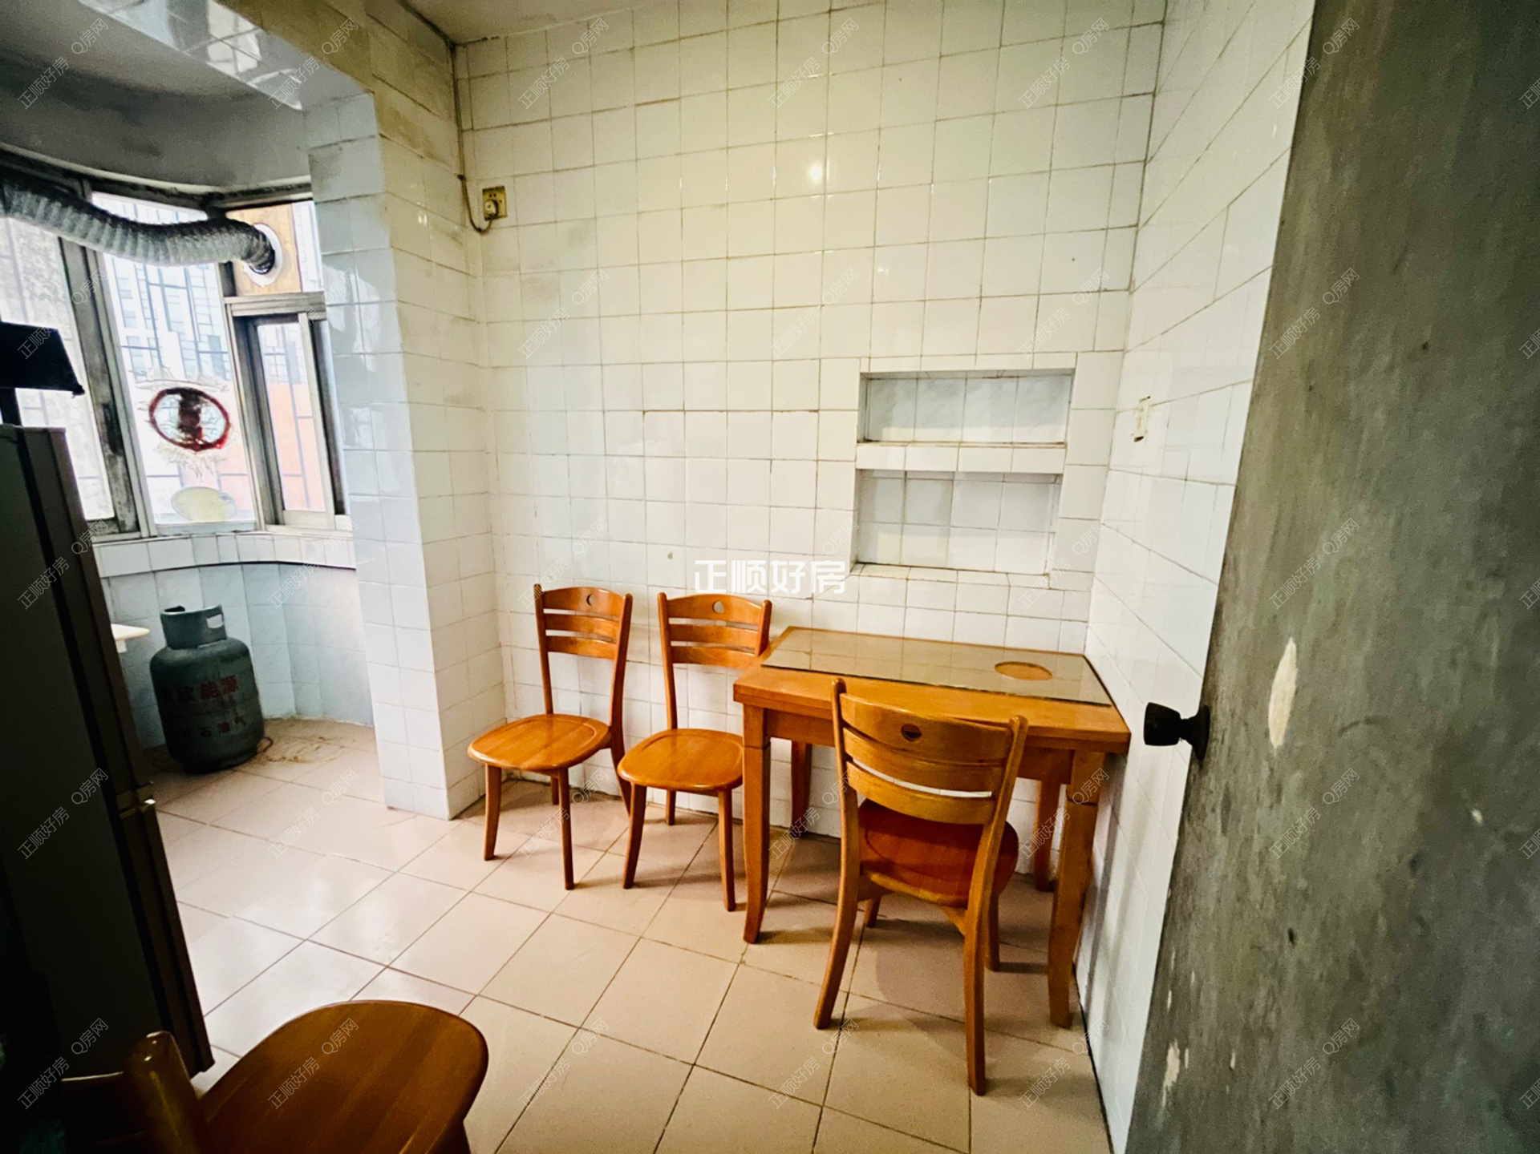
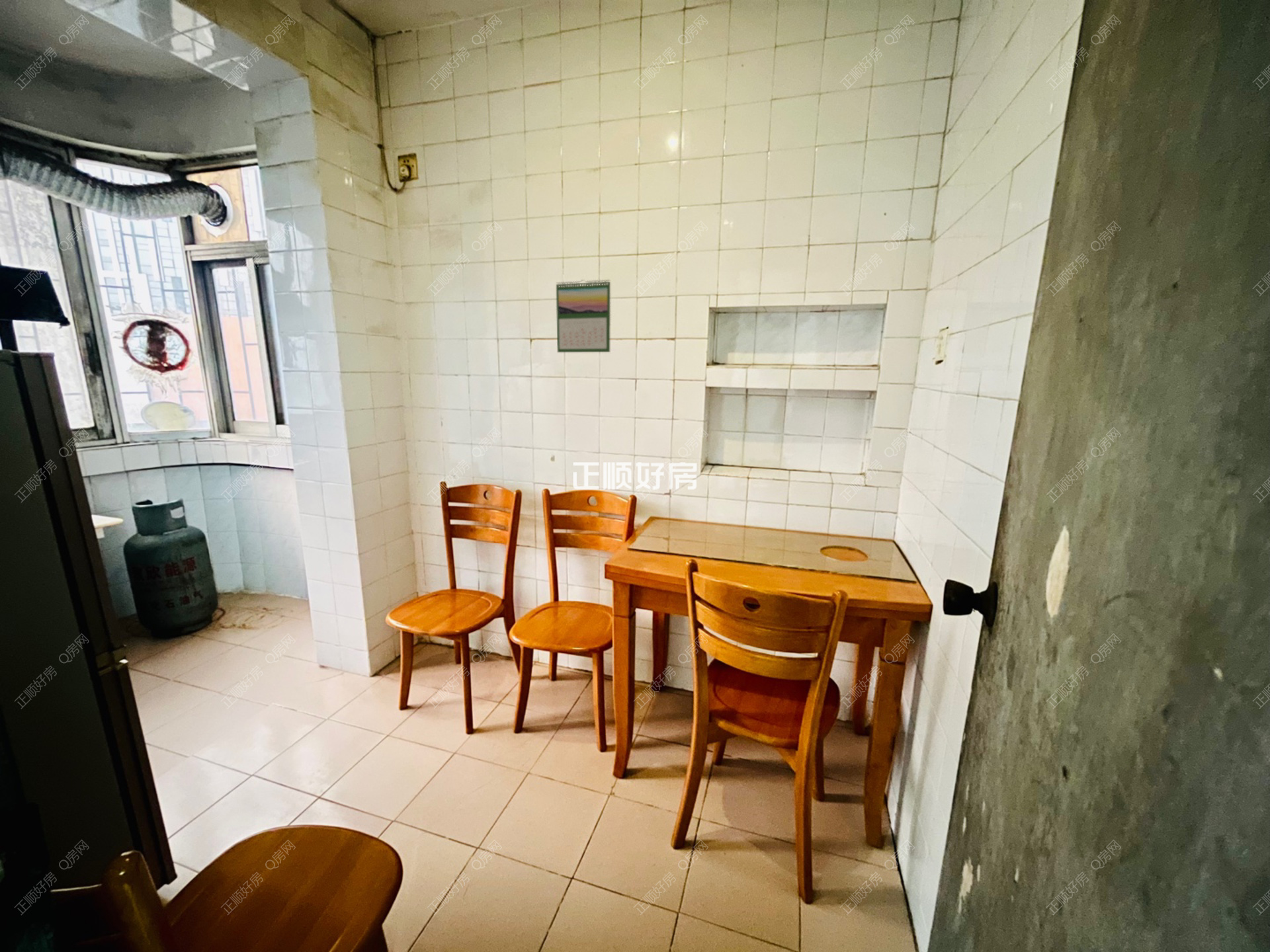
+ calendar [556,279,611,353]
